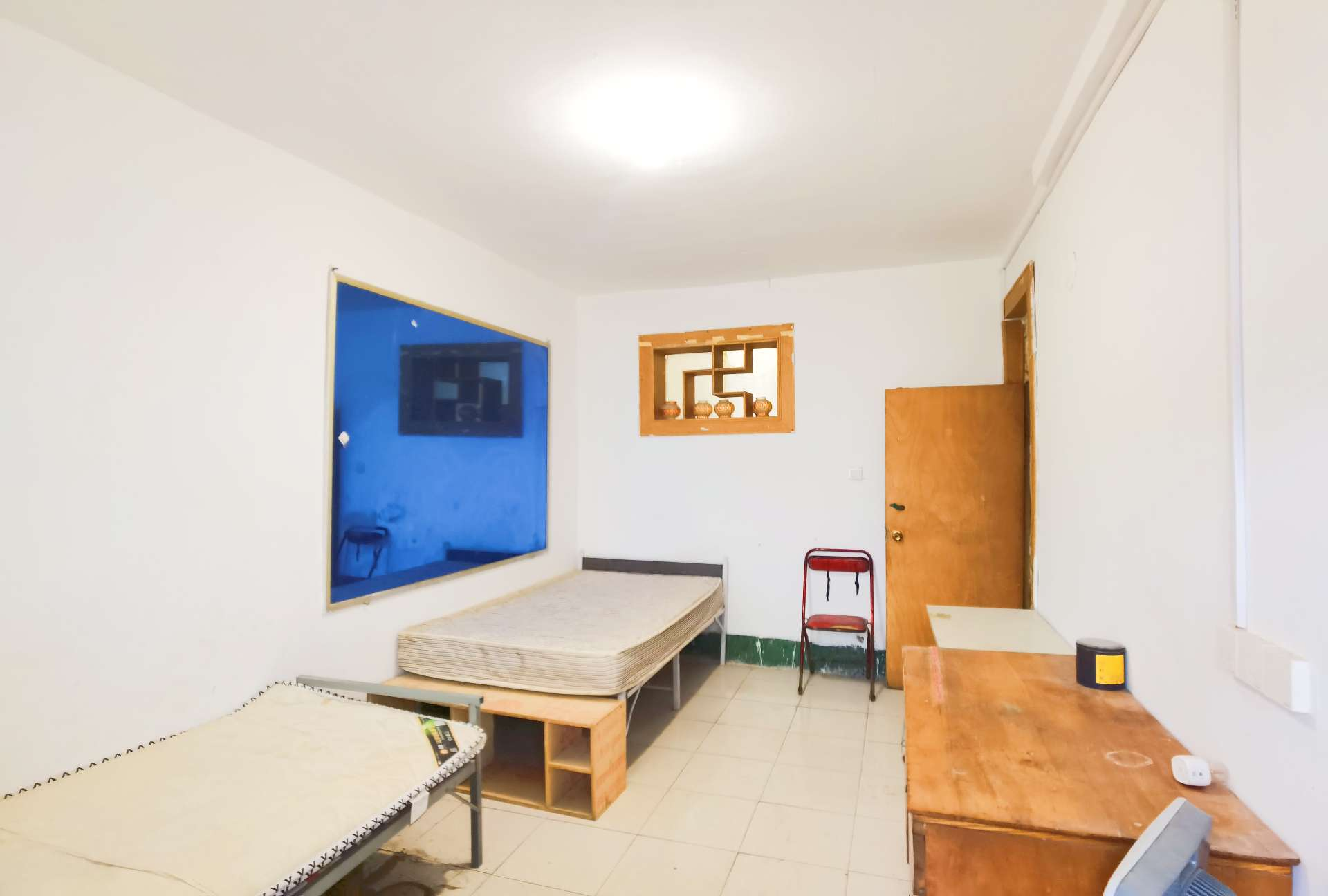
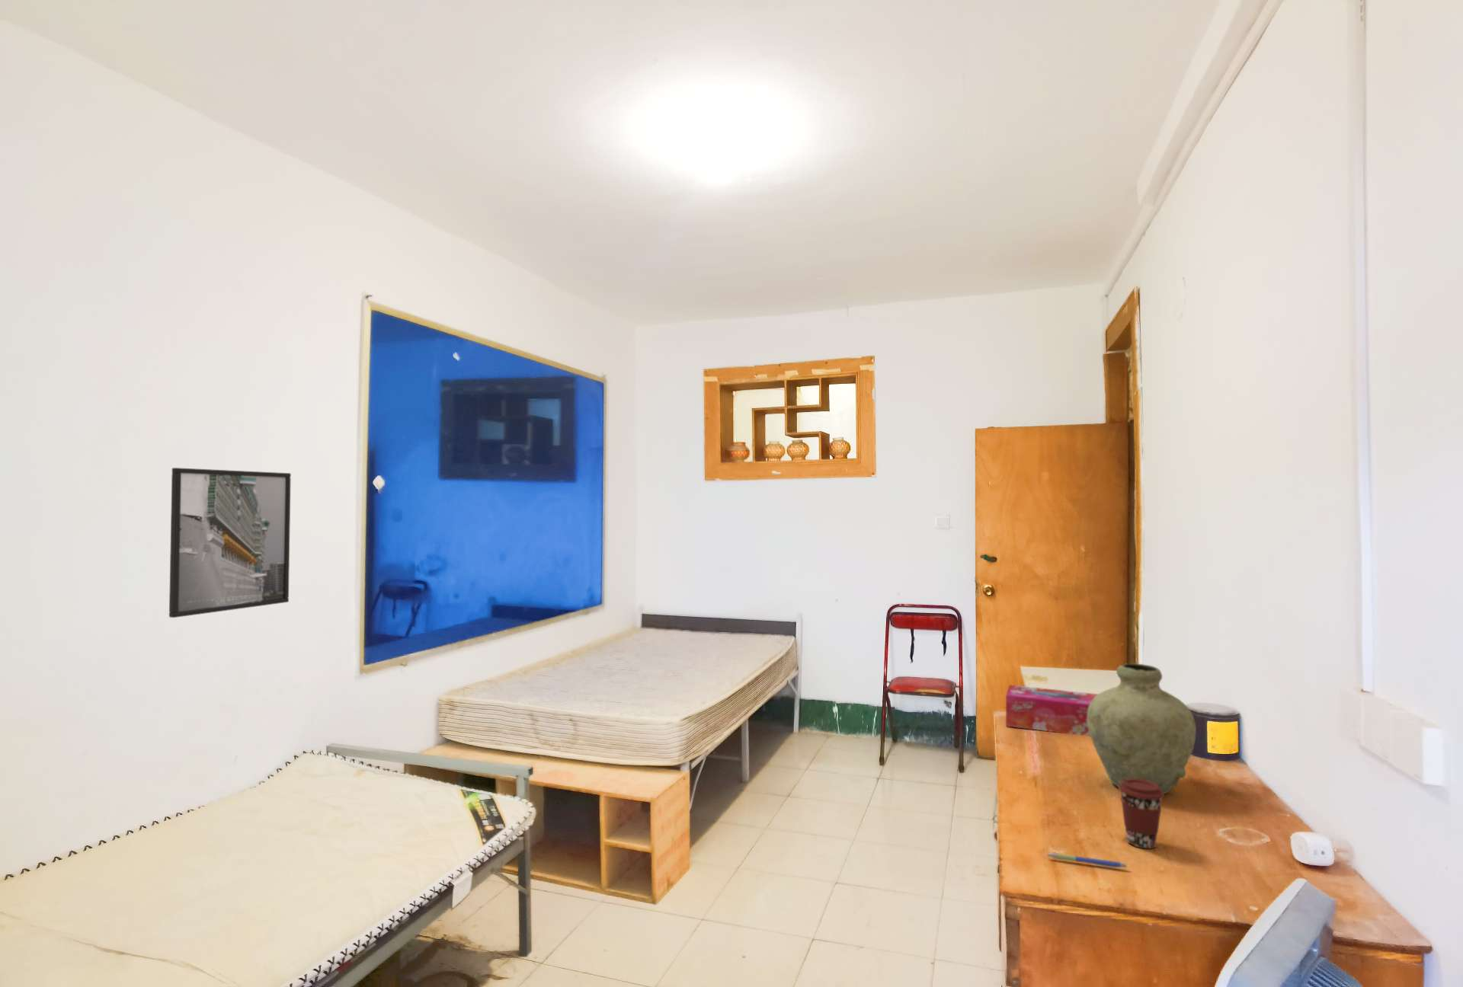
+ tissue box [1005,684,1098,737]
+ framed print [169,467,292,618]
+ vase [1087,662,1196,794]
+ pen [1045,853,1127,868]
+ coffee cup [1117,779,1166,849]
